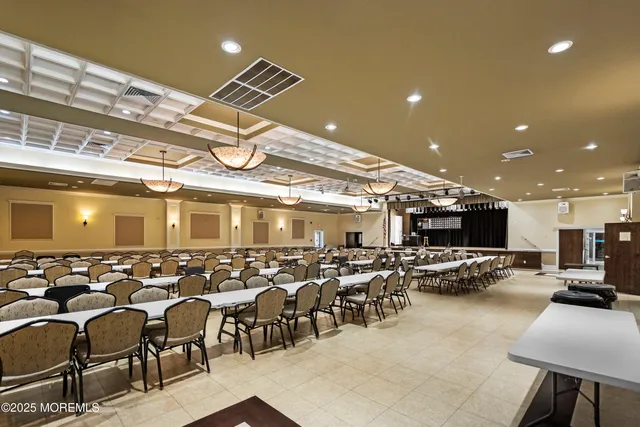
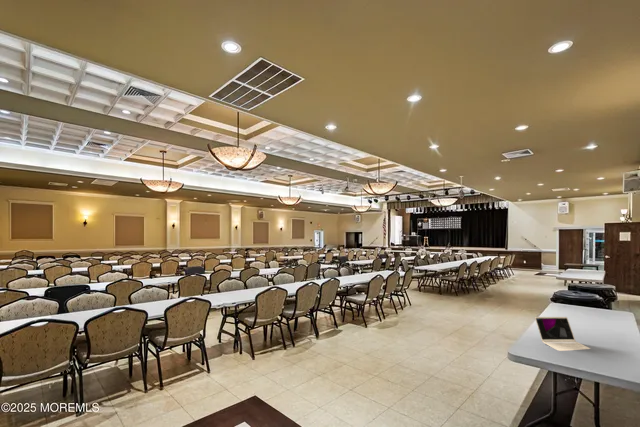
+ laptop [534,316,591,352]
